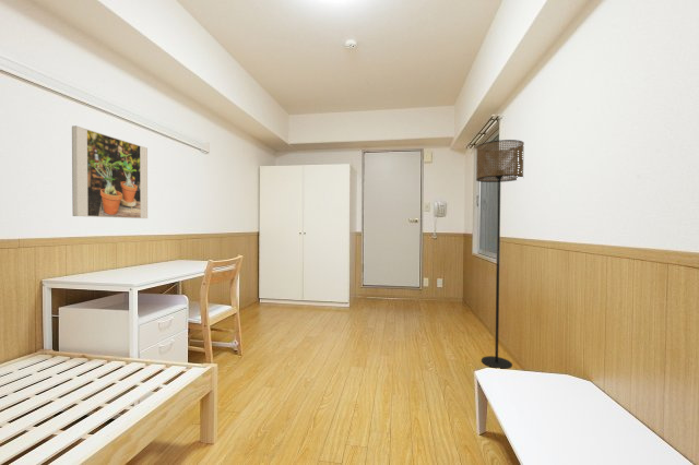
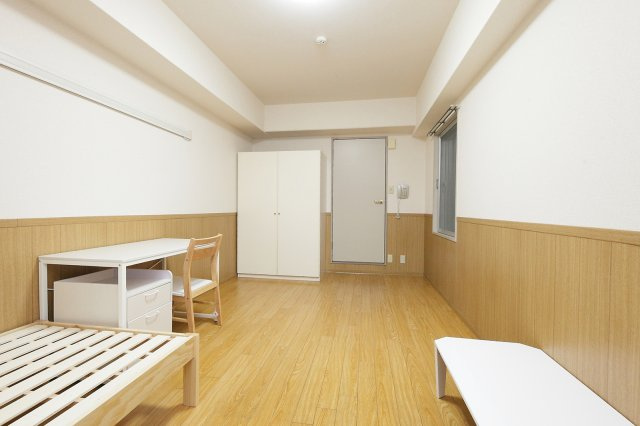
- floor lamp [475,139,525,370]
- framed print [71,124,149,219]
